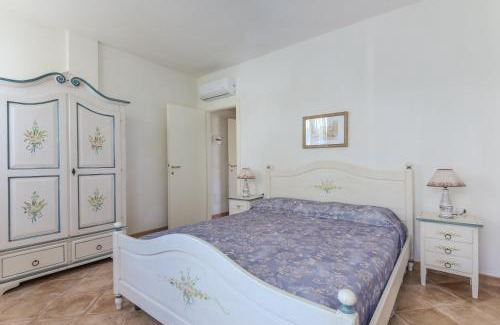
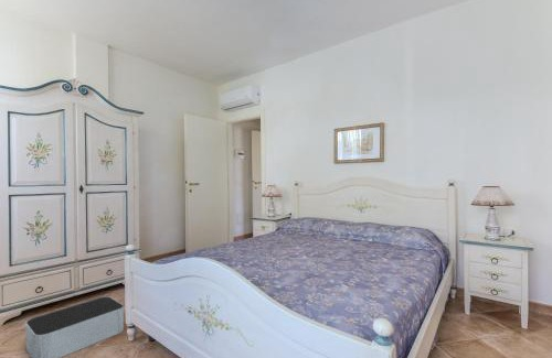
+ storage bin [24,295,125,358]
